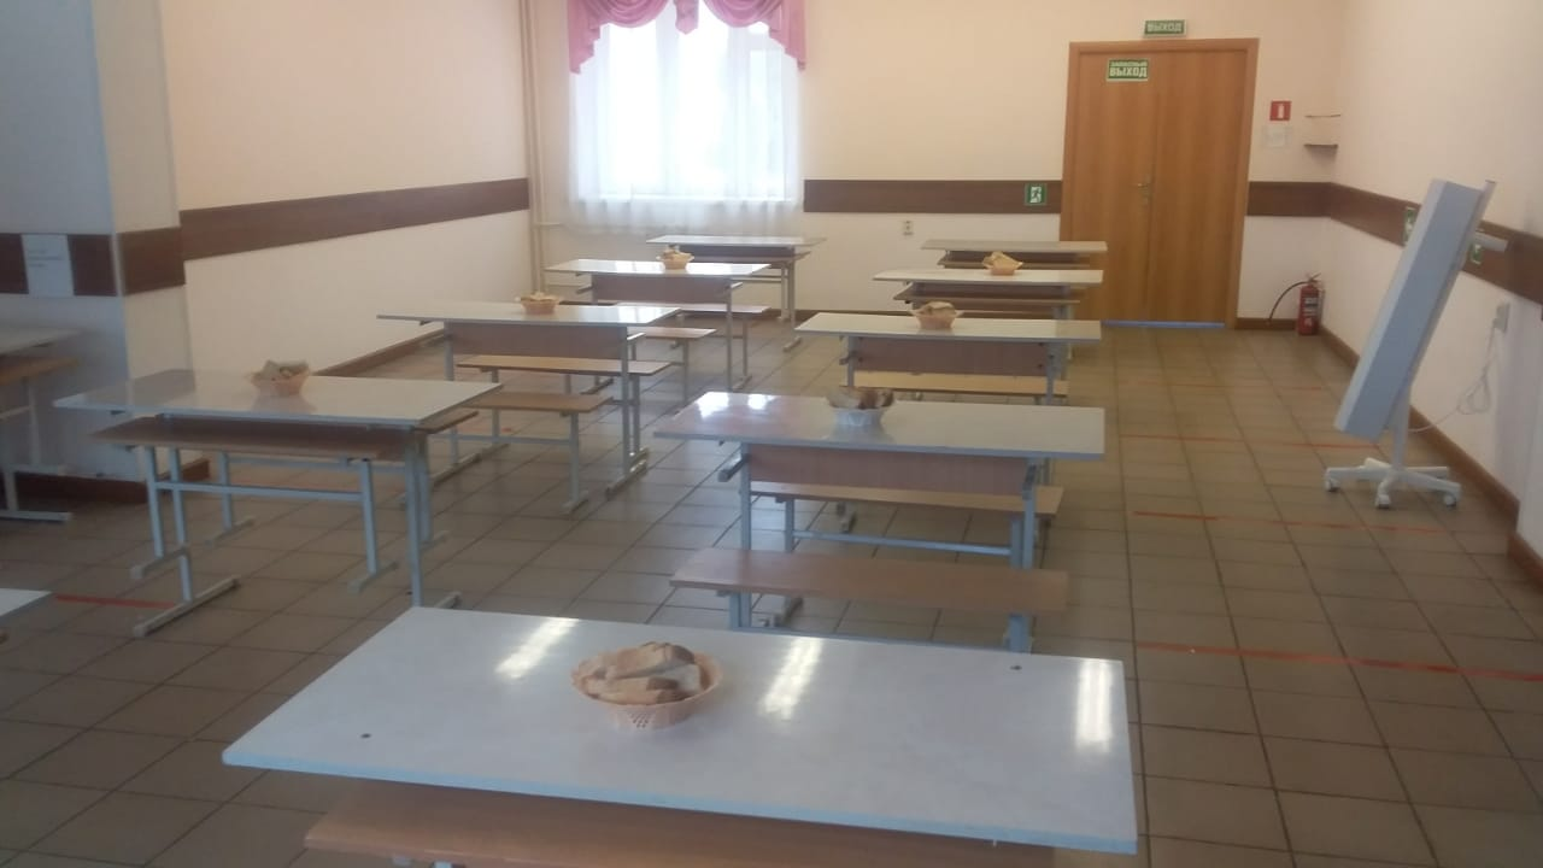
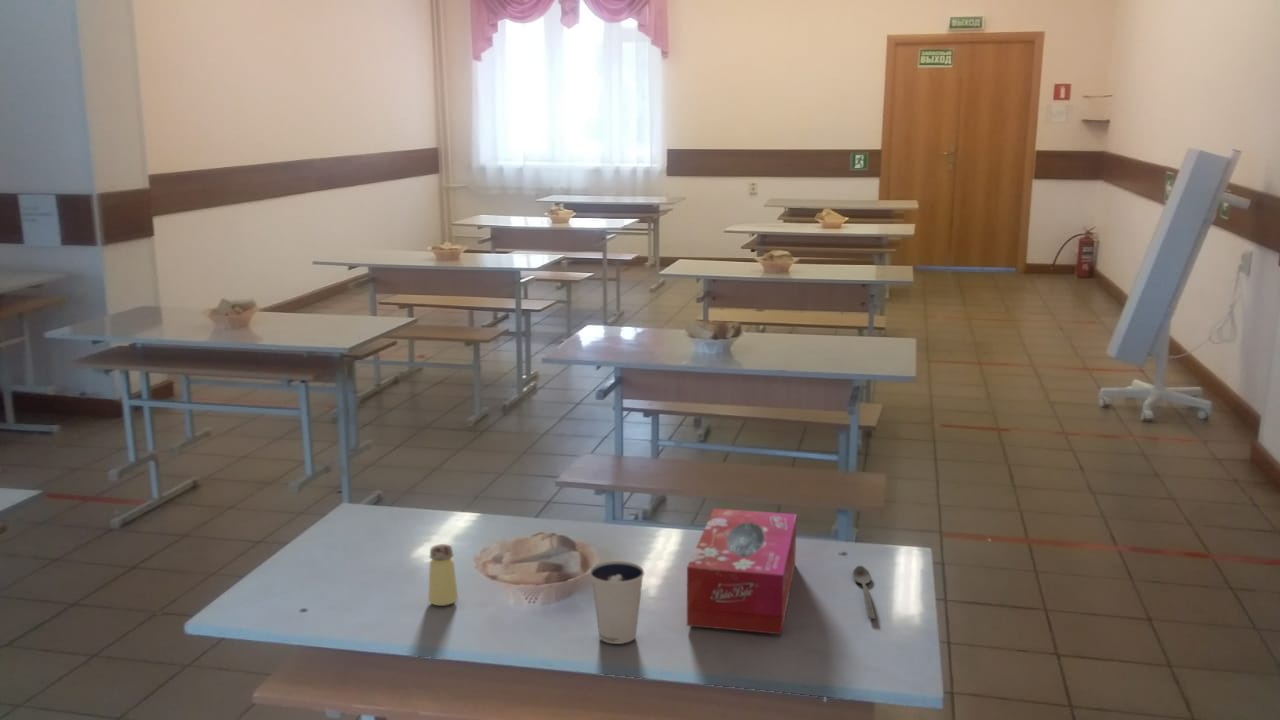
+ tissue box [686,508,797,635]
+ saltshaker [427,543,459,607]
+ spoon [852,565,876,620]
+ dixie cup [589,560,645,645]
